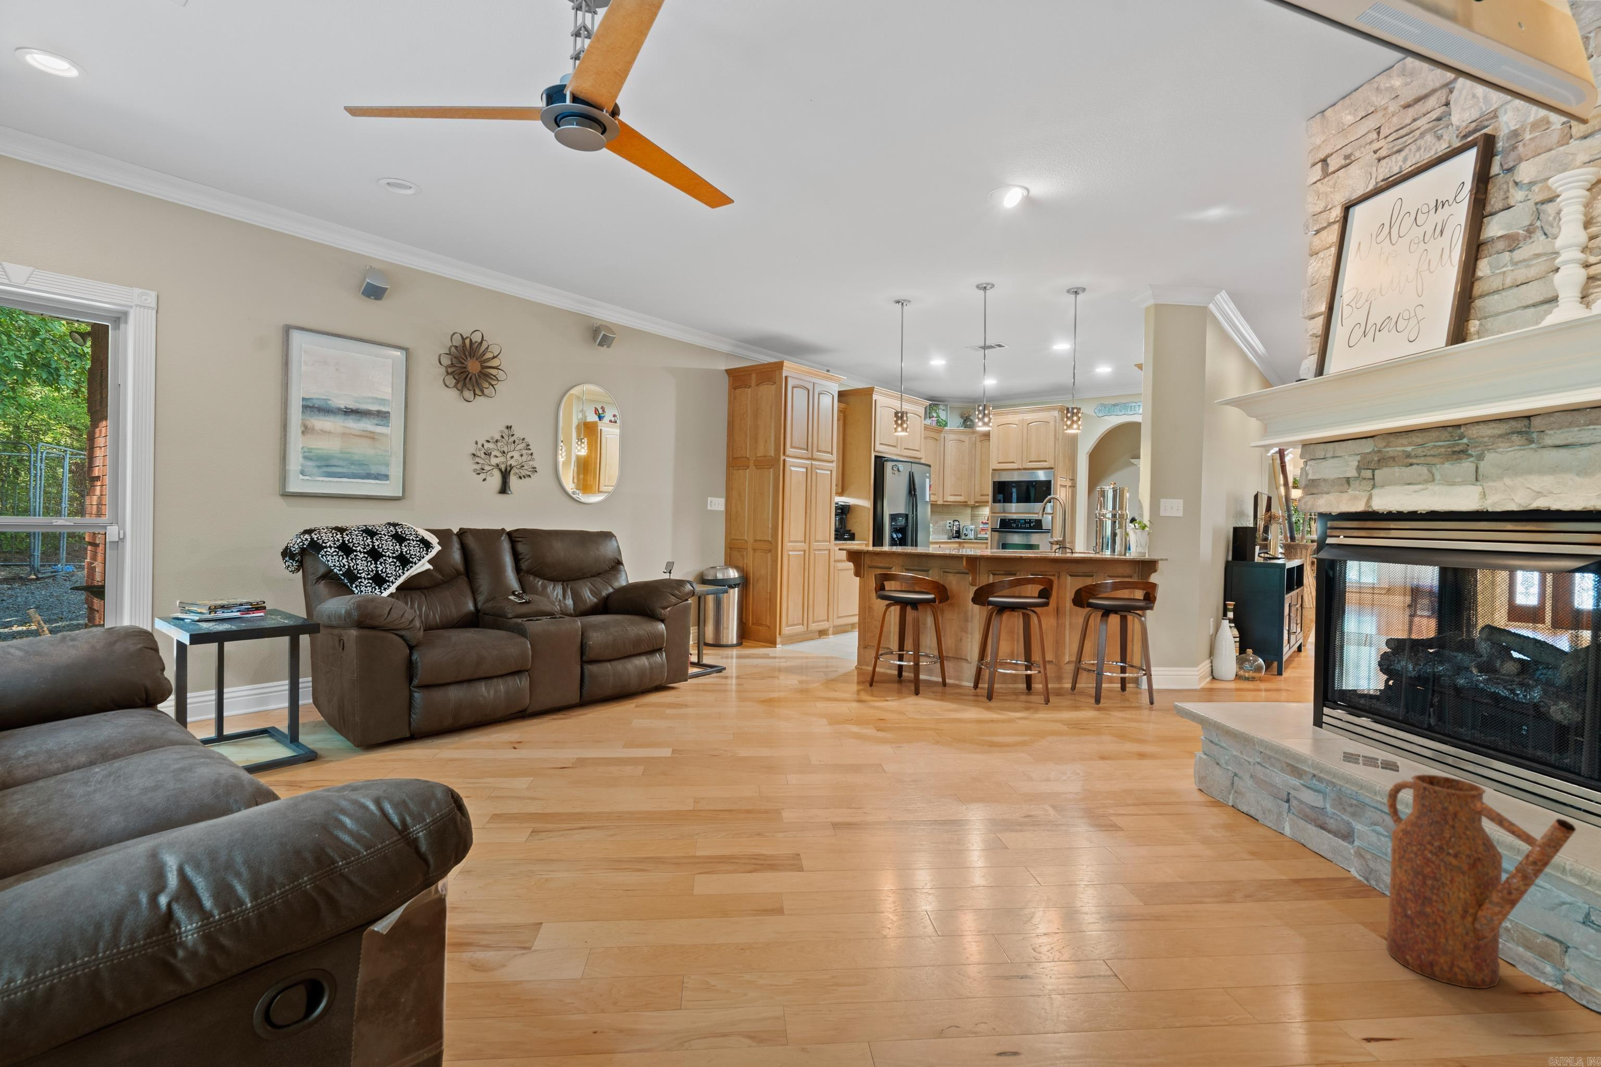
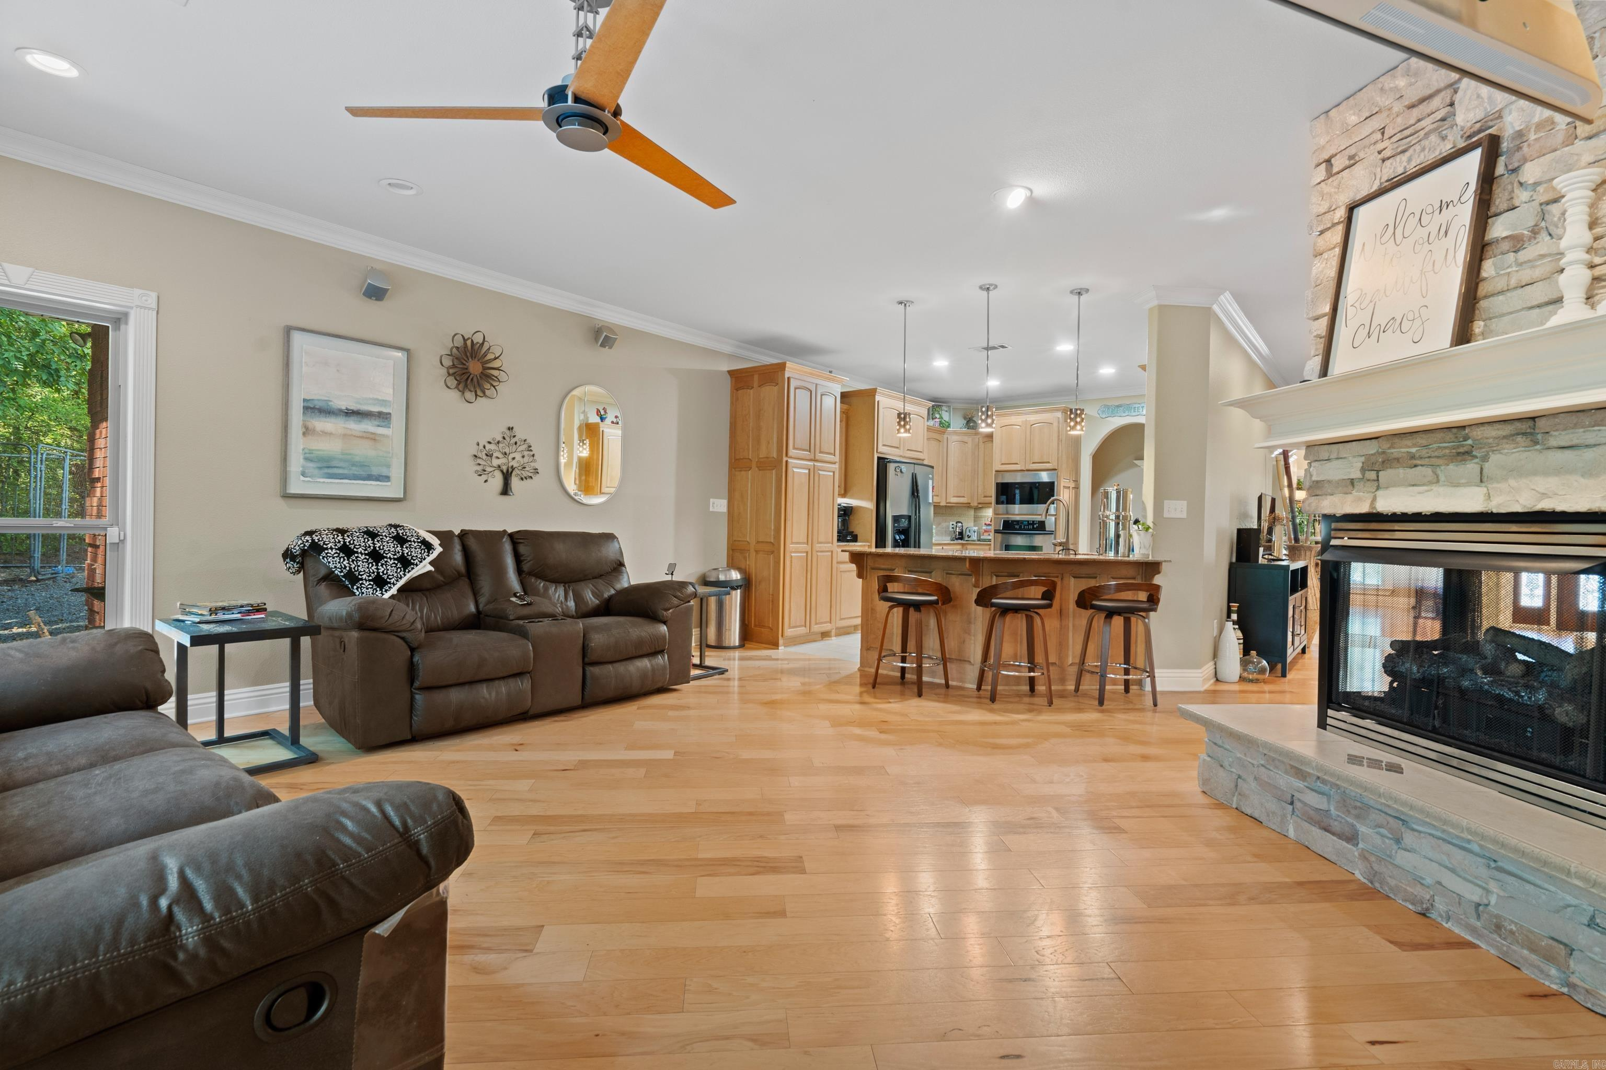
- watering can [1385,774,1577,988]
